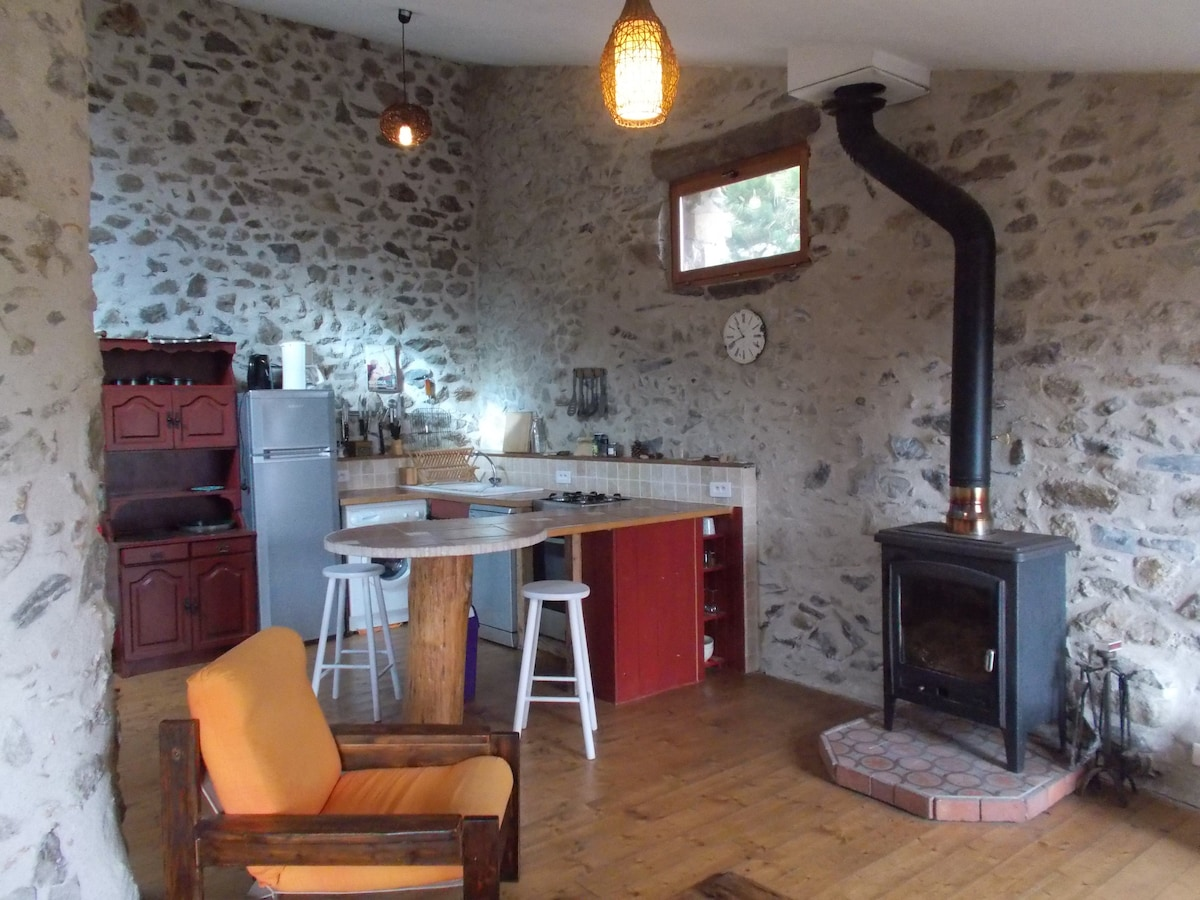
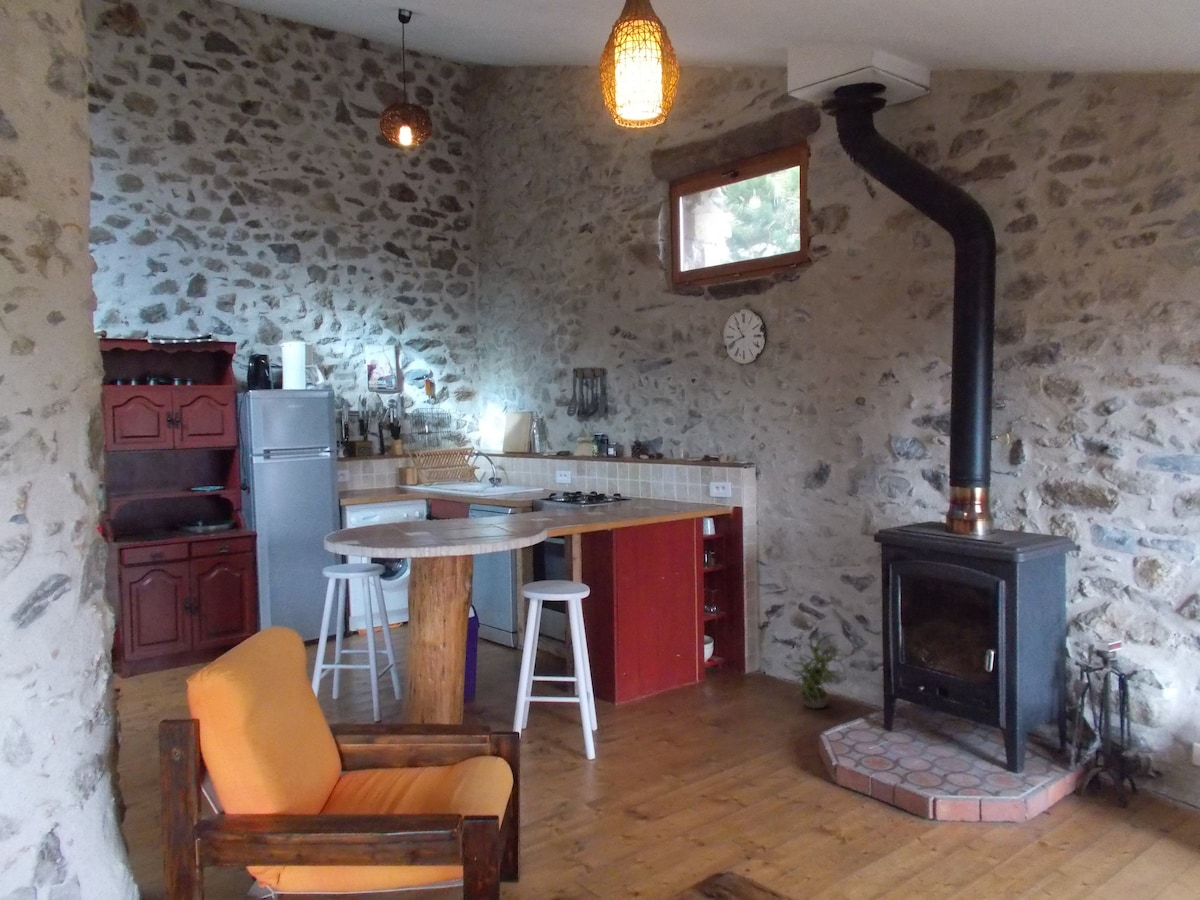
+ potted plant [784,627,850,710]
